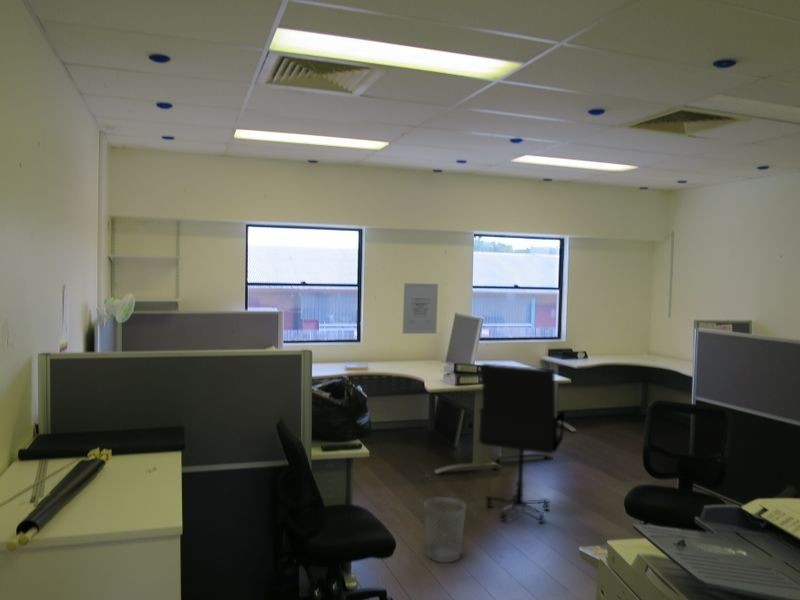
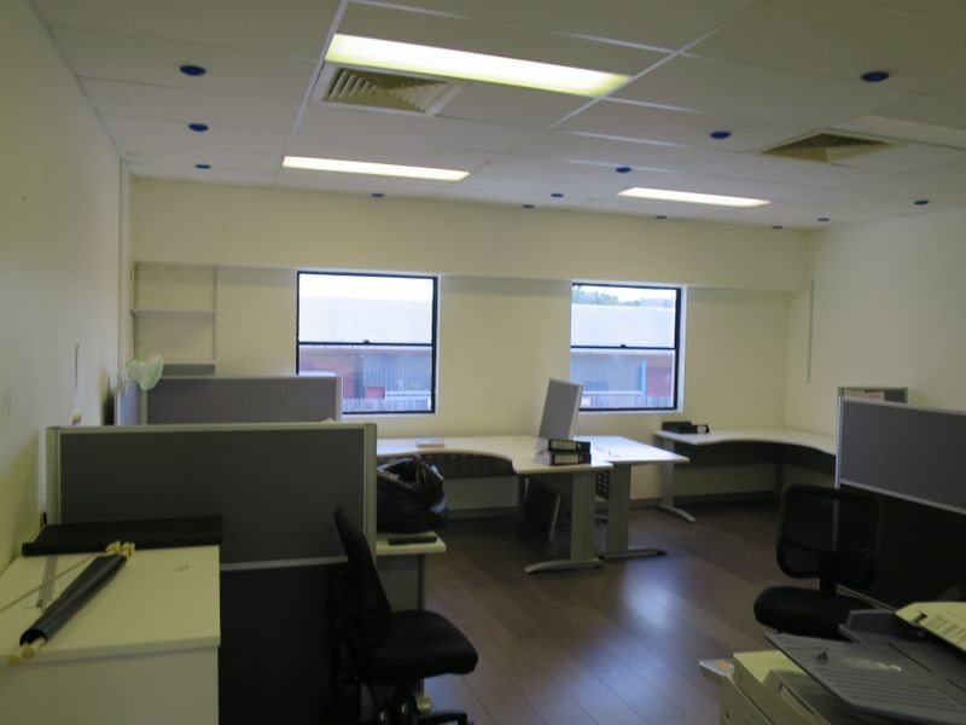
- wall art [402,282,439,335]
- office chair [478,363,567,524]
- wastebasket [424,496,467,564]
